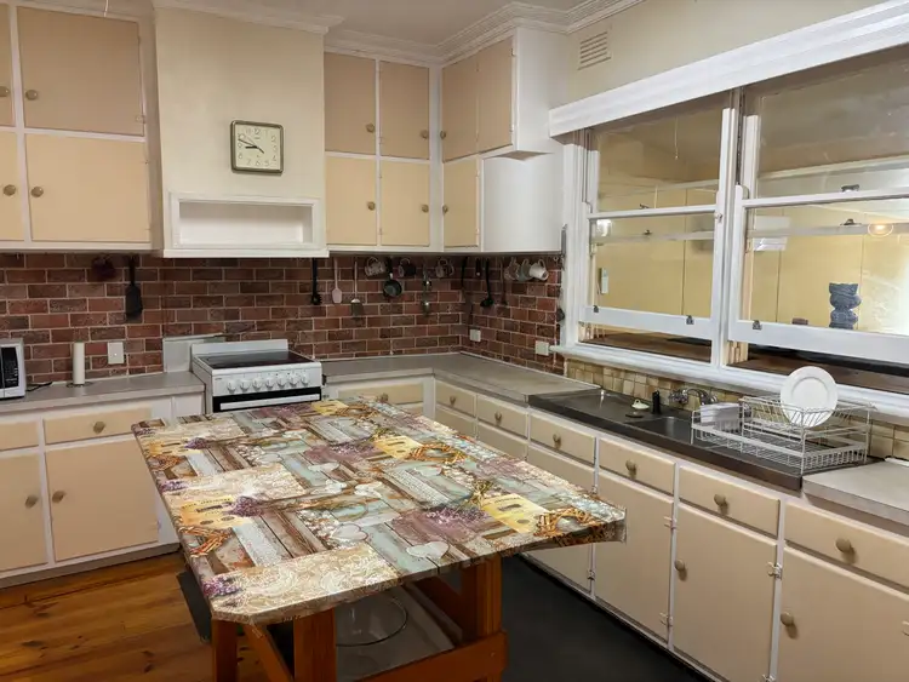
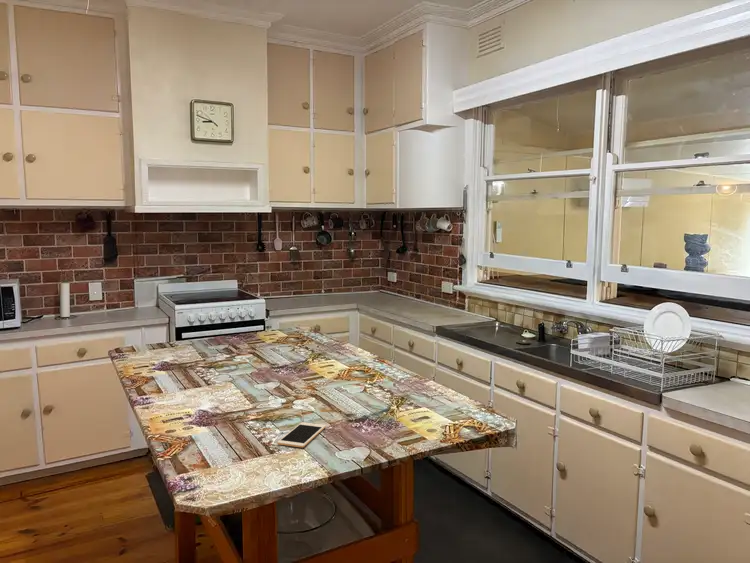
+ cell phone [276,421,327,448]
